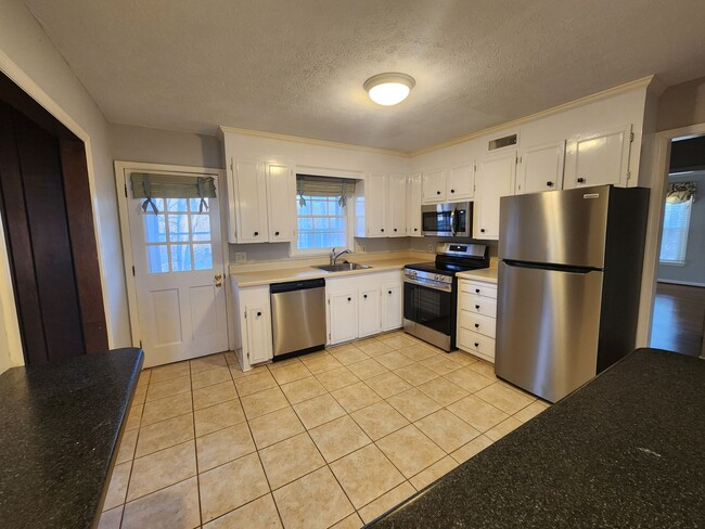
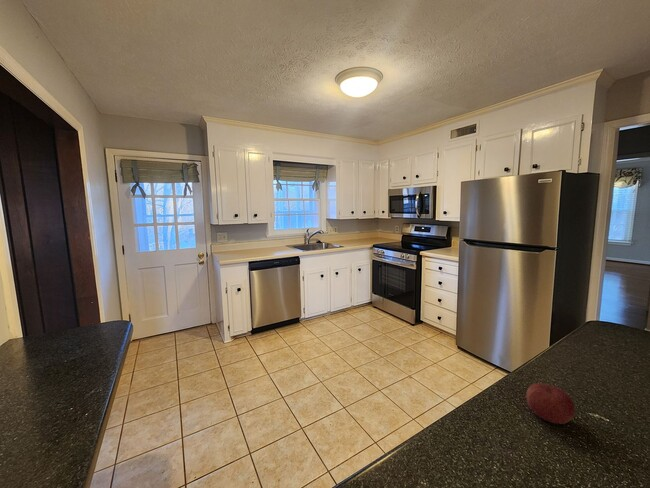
+ fruit [525,382,576,425]
